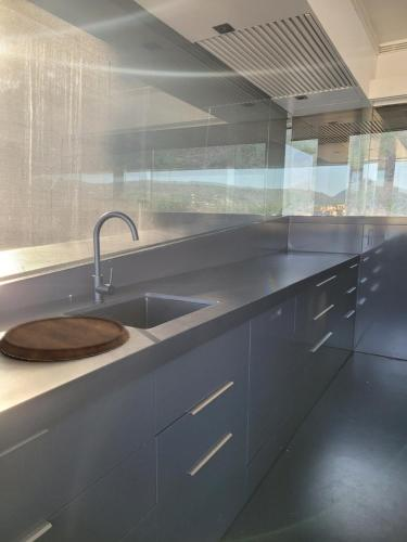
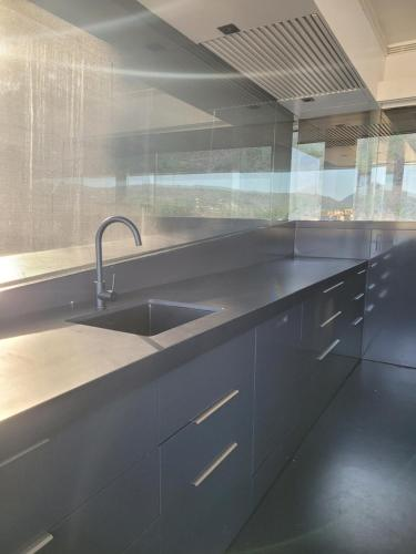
- cutting board [0,314,131,363]
